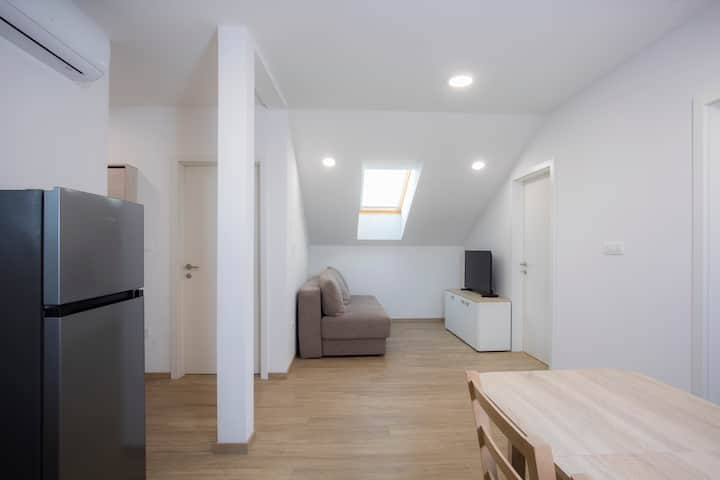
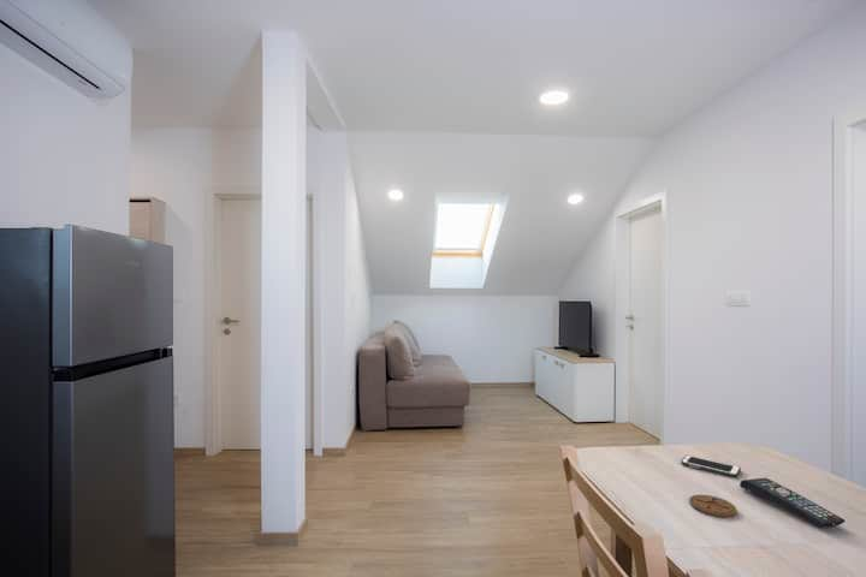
+ cell phone [680,453,742,478]
+ remote control [739,477,847,529]
+ coaster [688,494,739,518]
